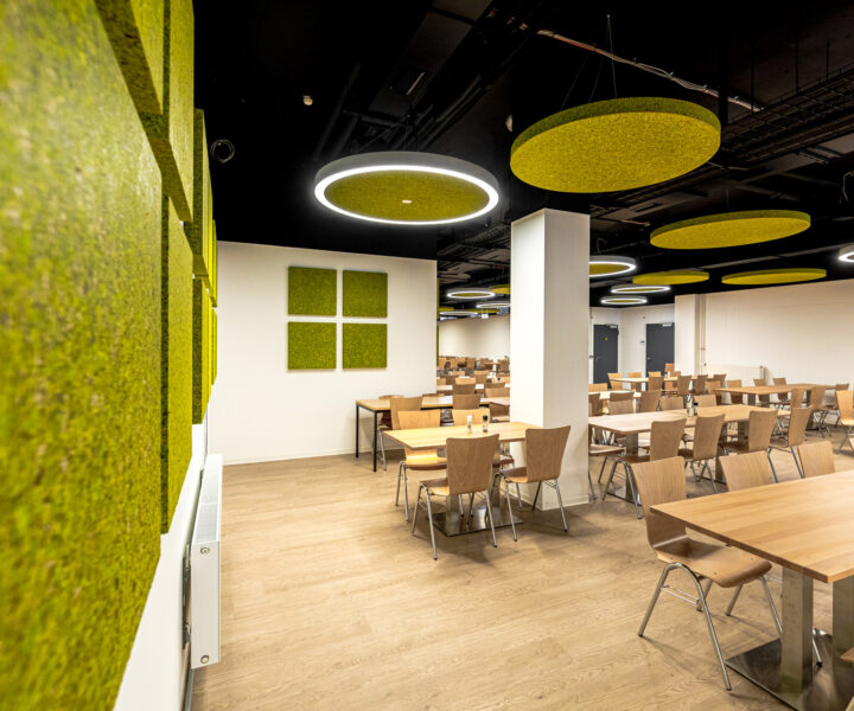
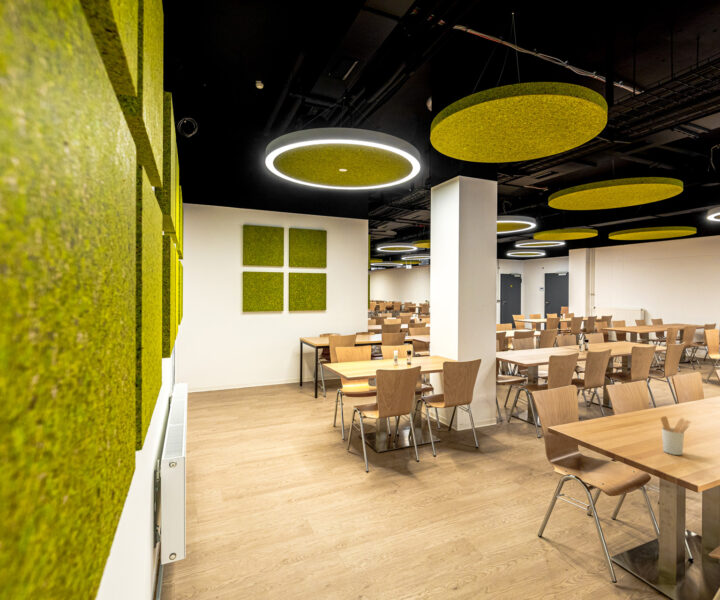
+ utensil holder [660,415,692,456]
